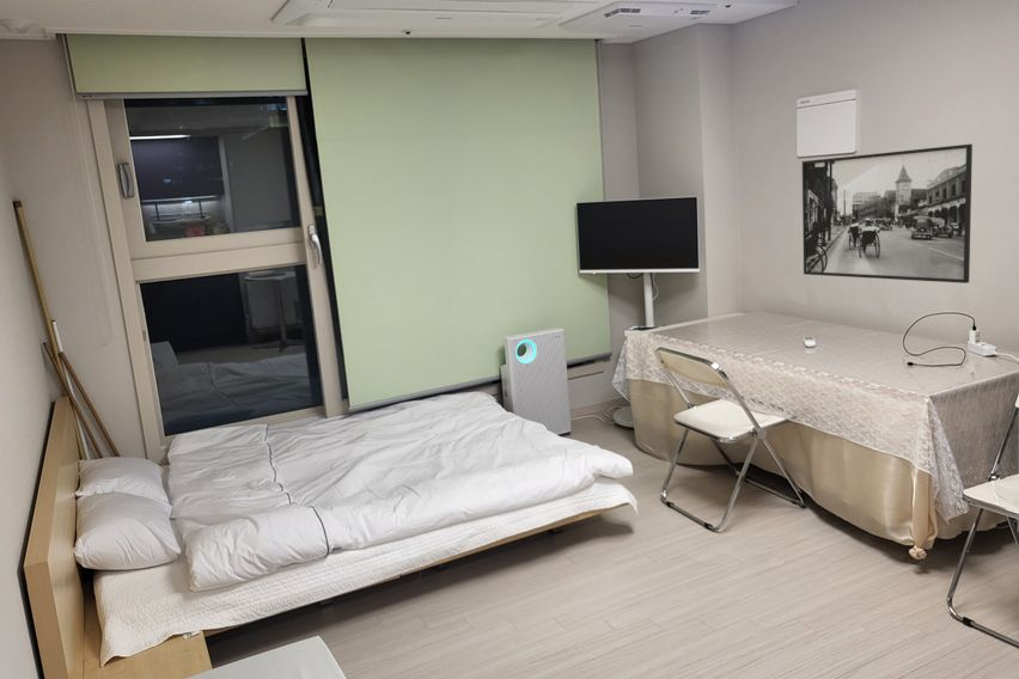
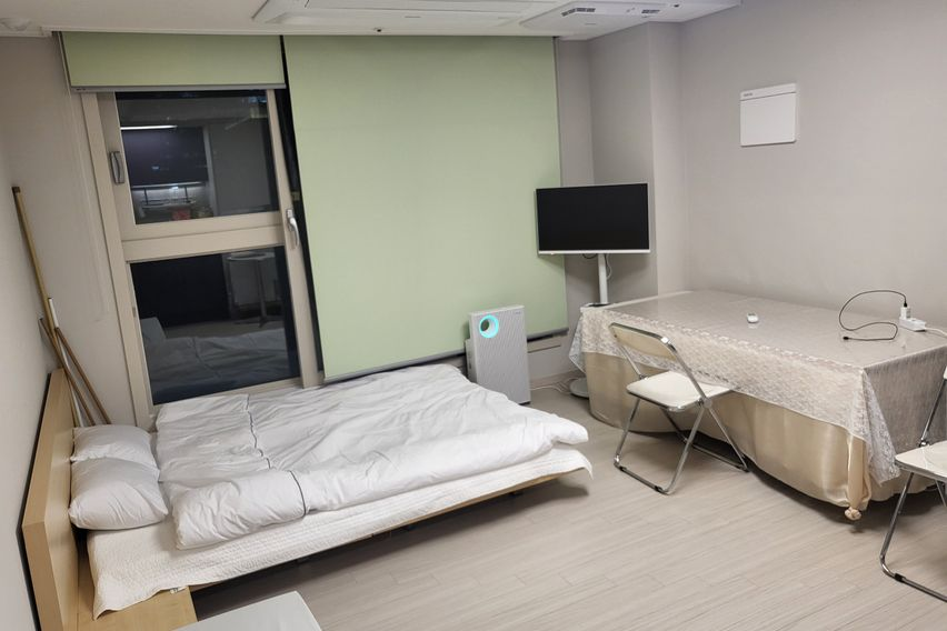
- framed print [801,143,974,285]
